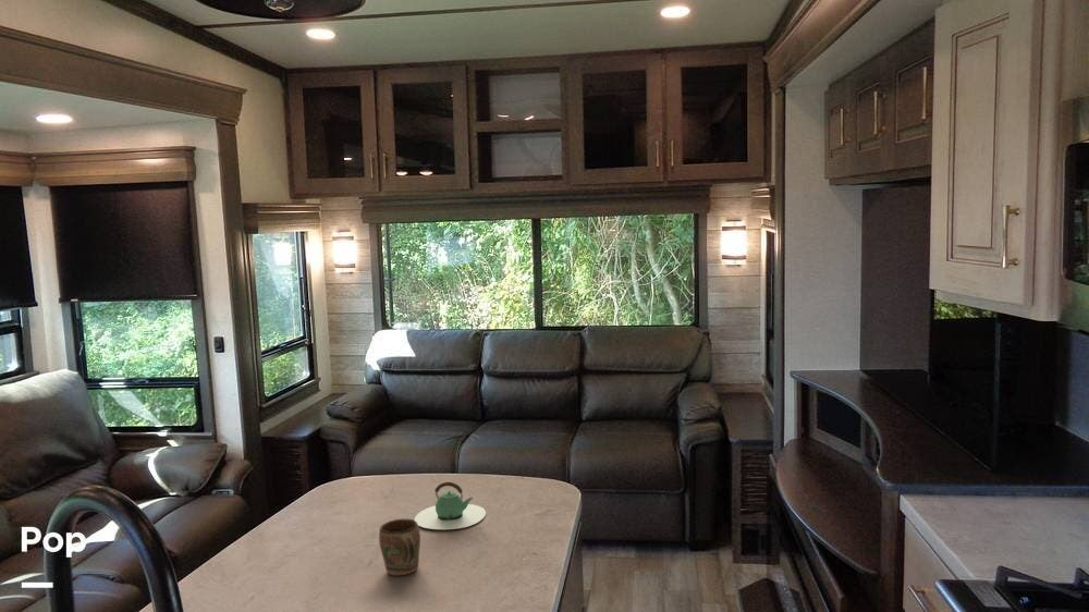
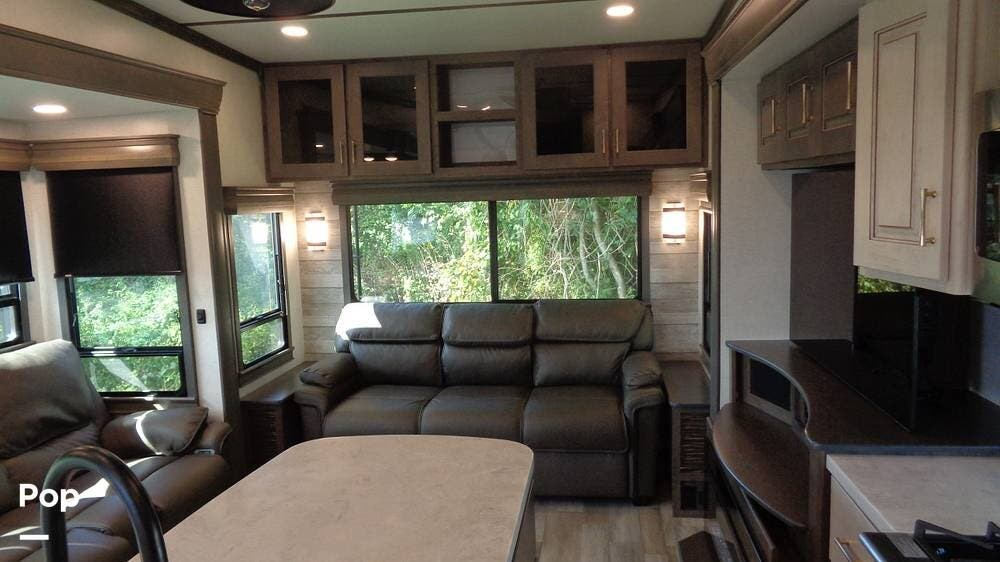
- mug [378,518,421,577]
- teapot [414,481,487,530]
